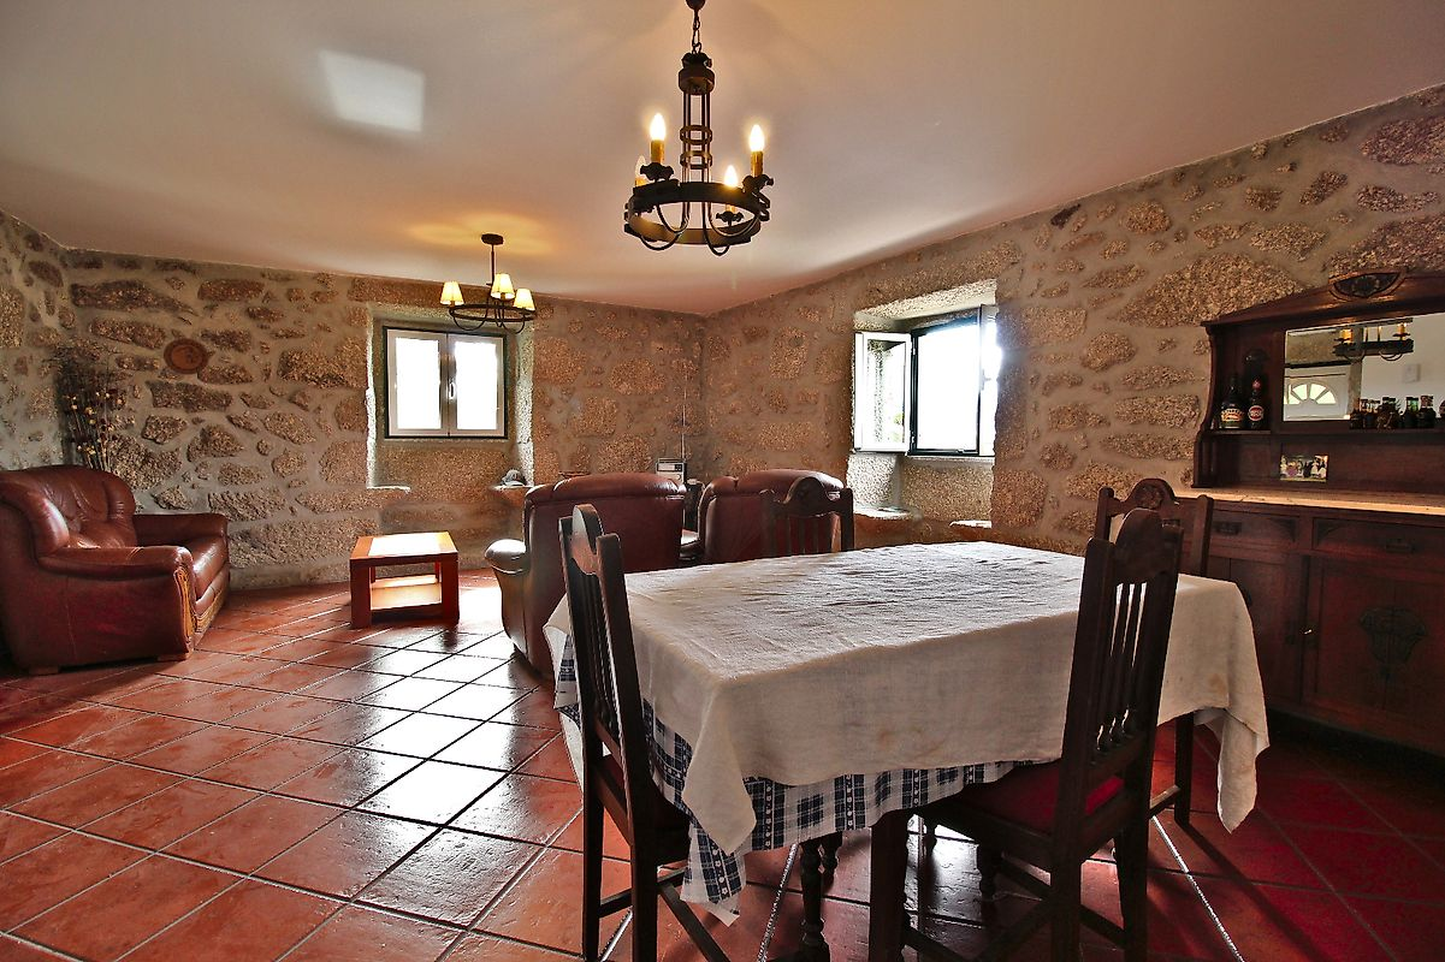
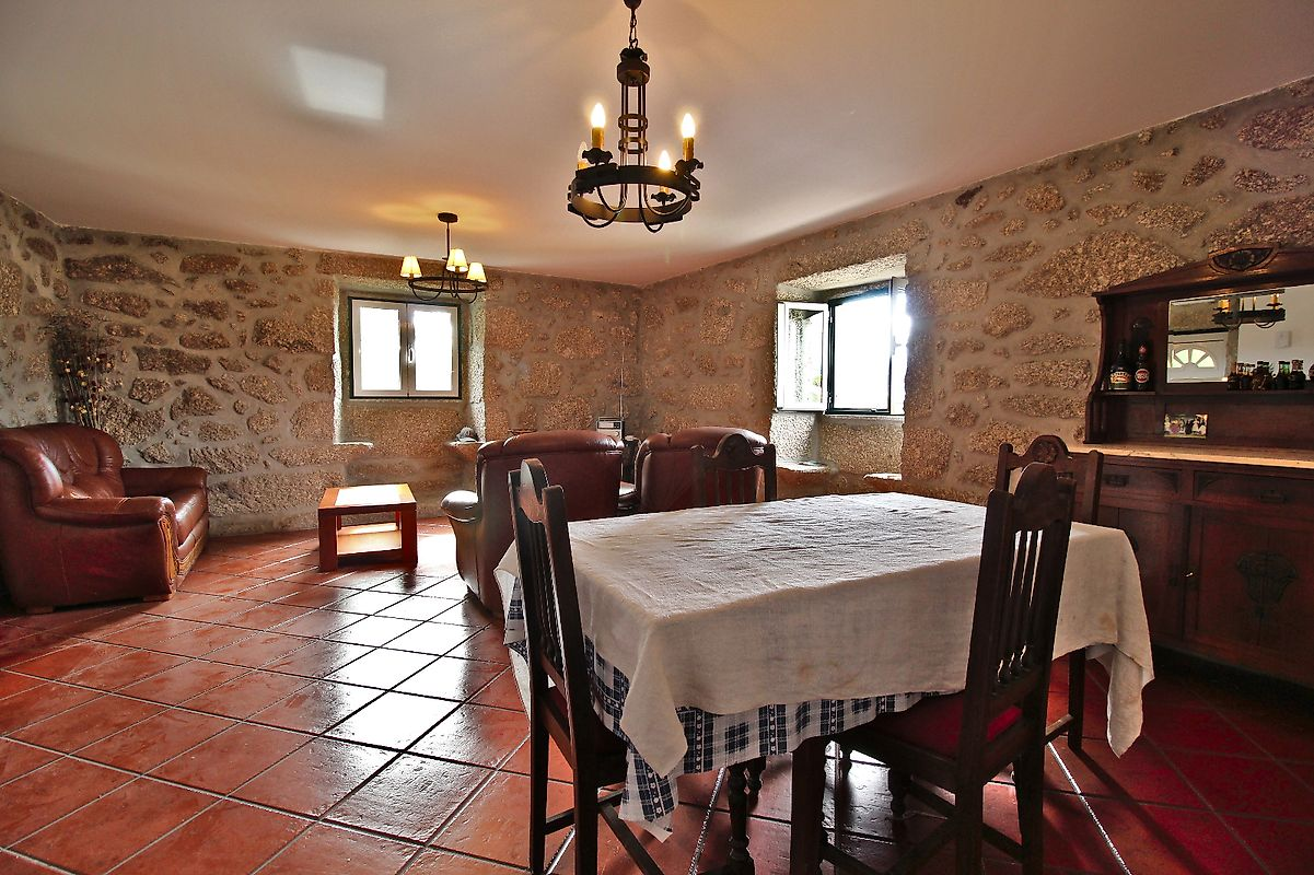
- decorative plate [162,338,211,376]
